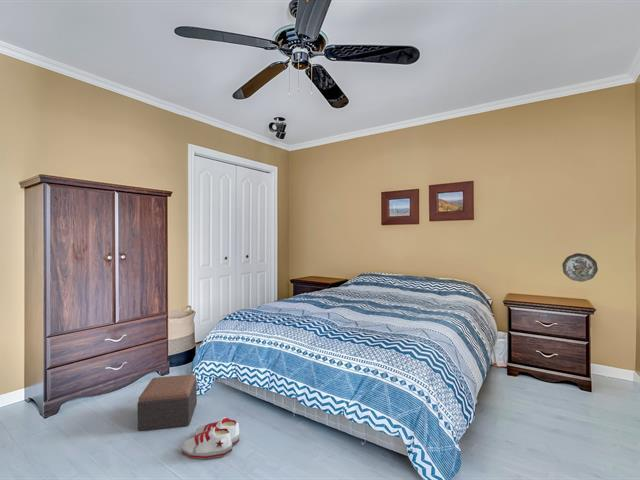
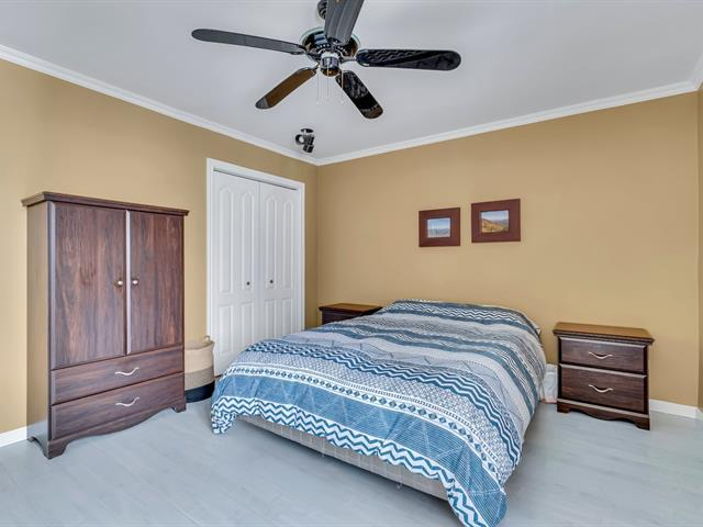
- shoe [181,416,240,460]
- footstool [136,374,198,432]
- decorative plate [561,252,599,283]
